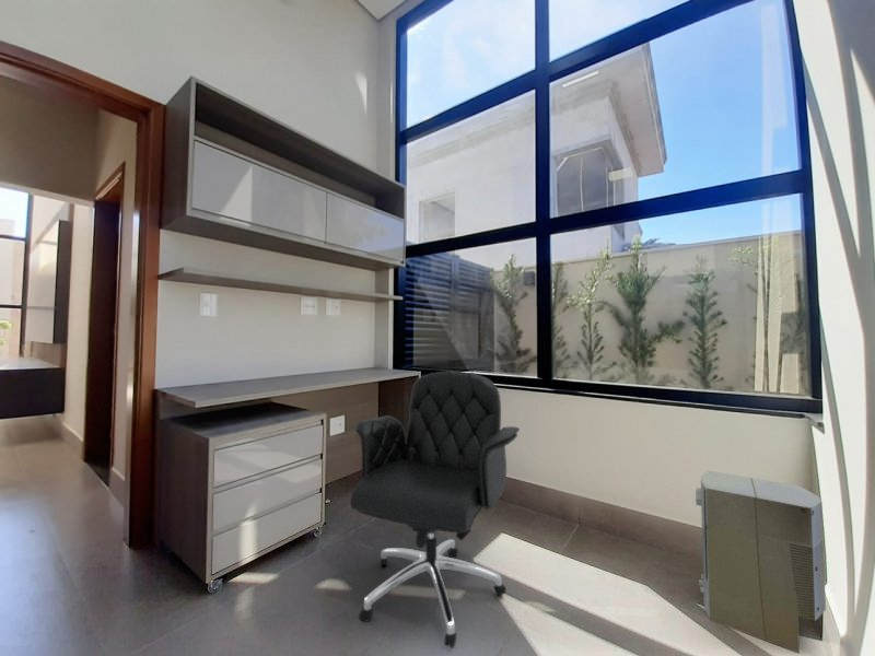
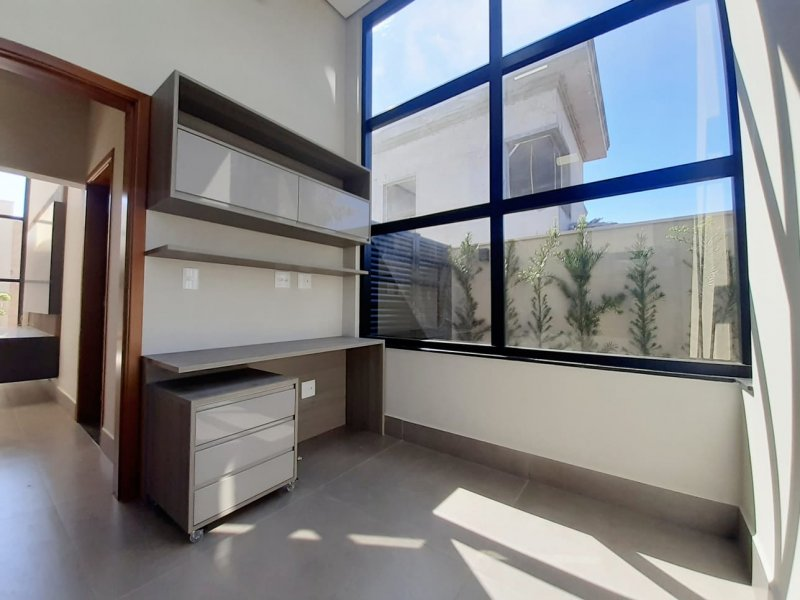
- air purifier [695,469,827,654]
- office chair [349,370,521,649]
